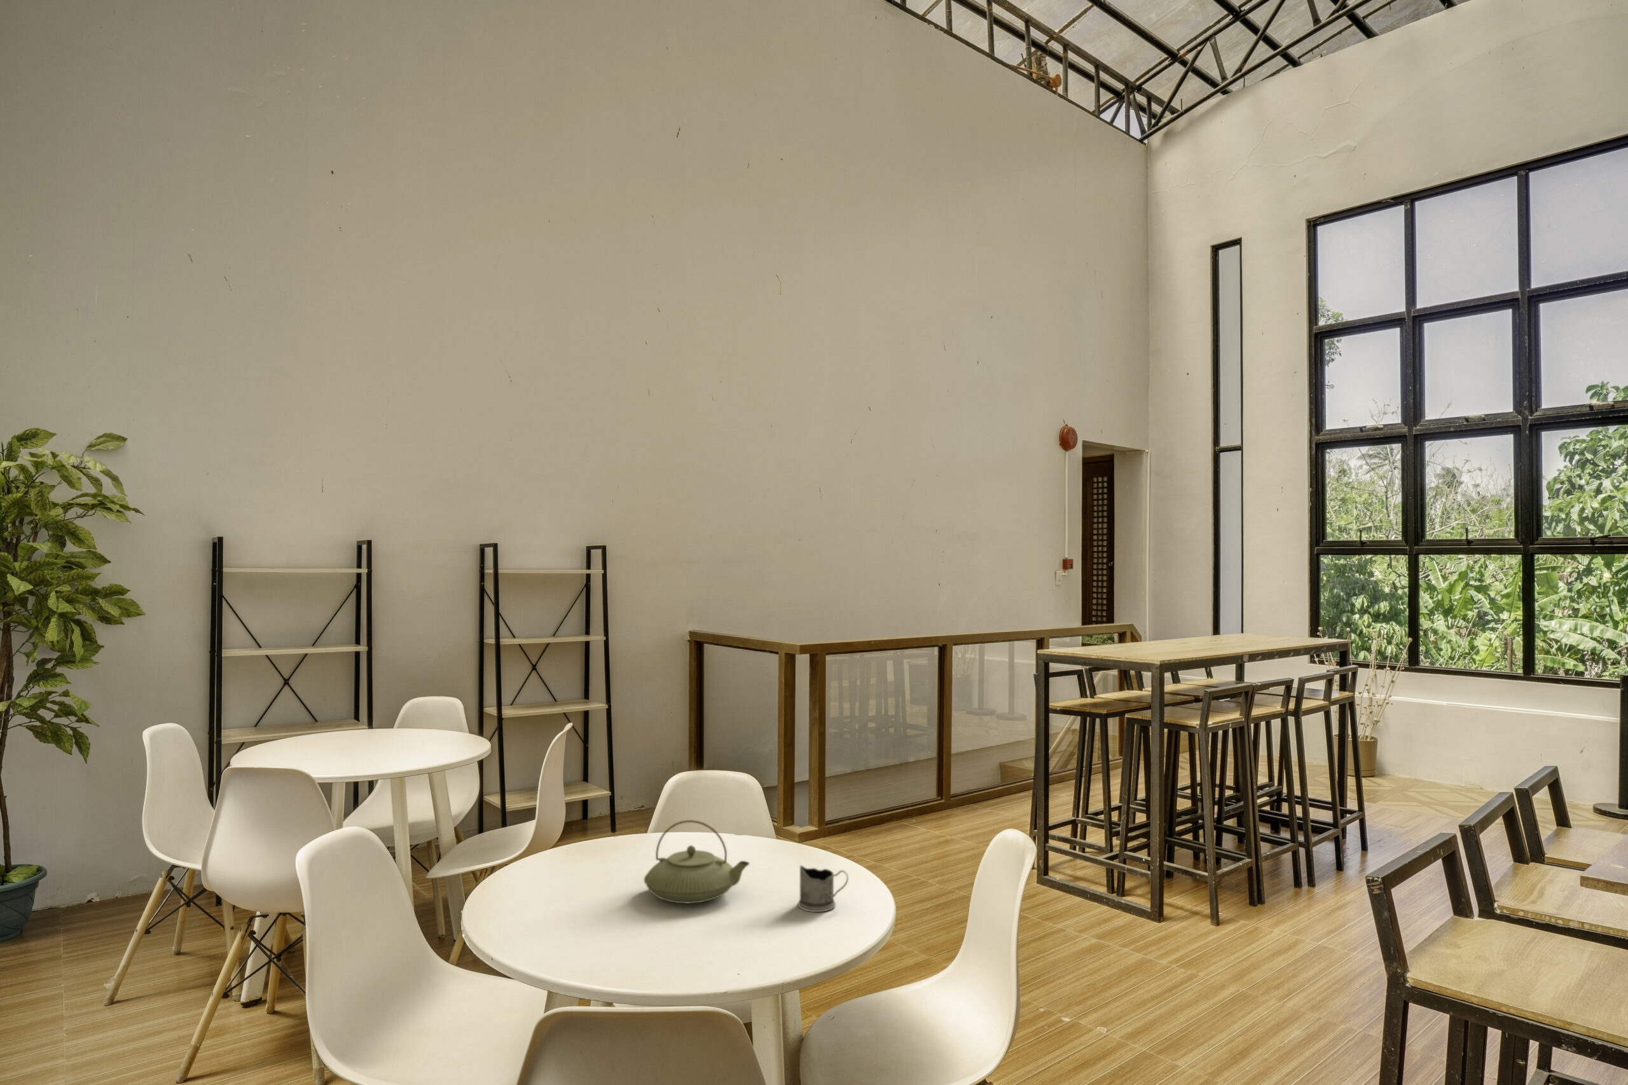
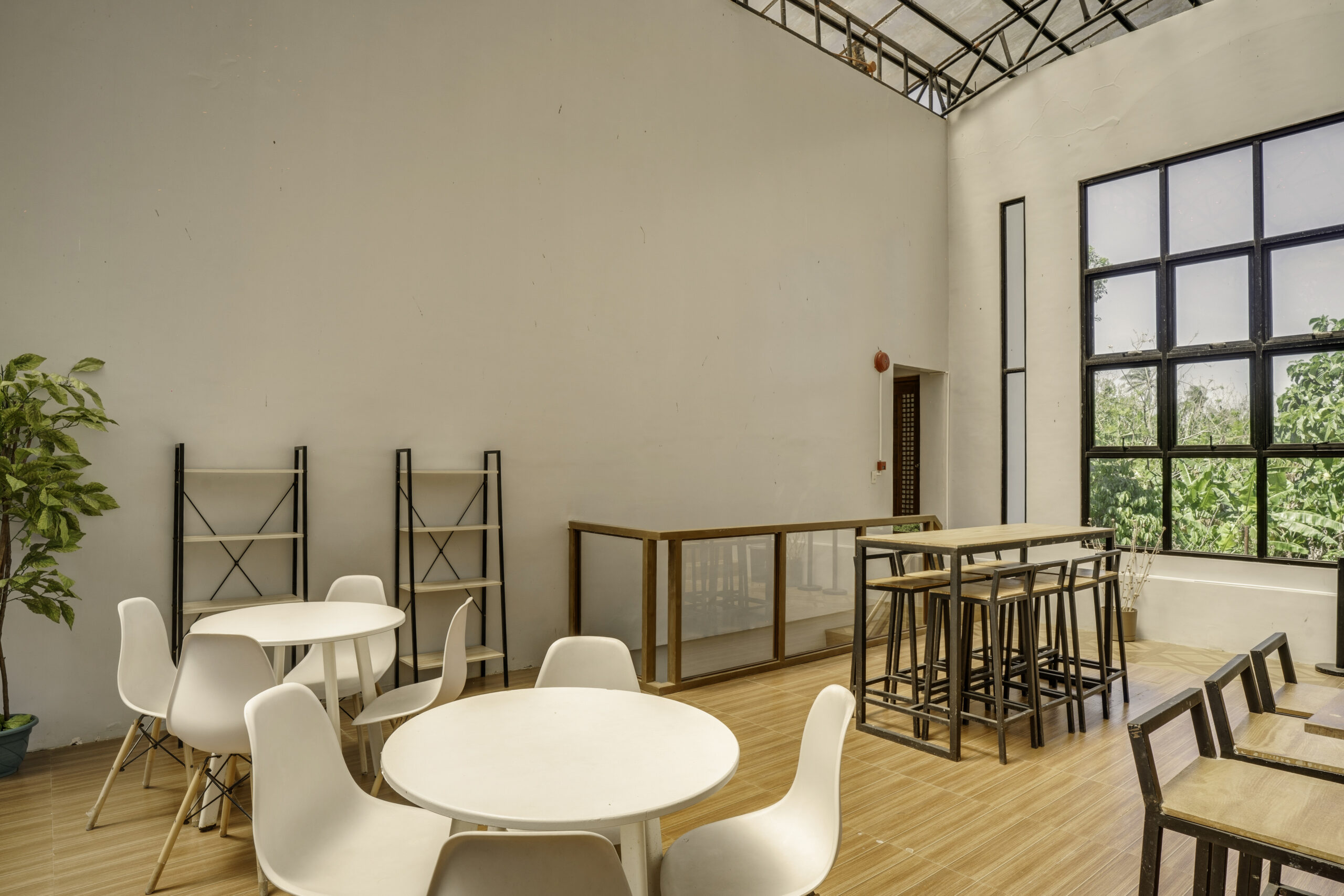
- teapot [643,820,750,903]
- tea glass holder [797,865,849,913]
